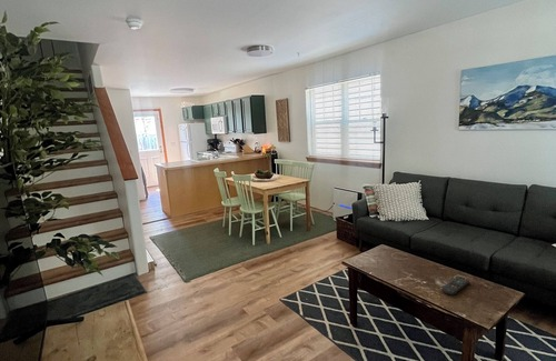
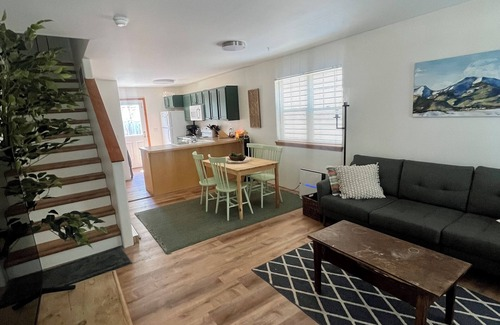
- remote control [440,275,470,297]
